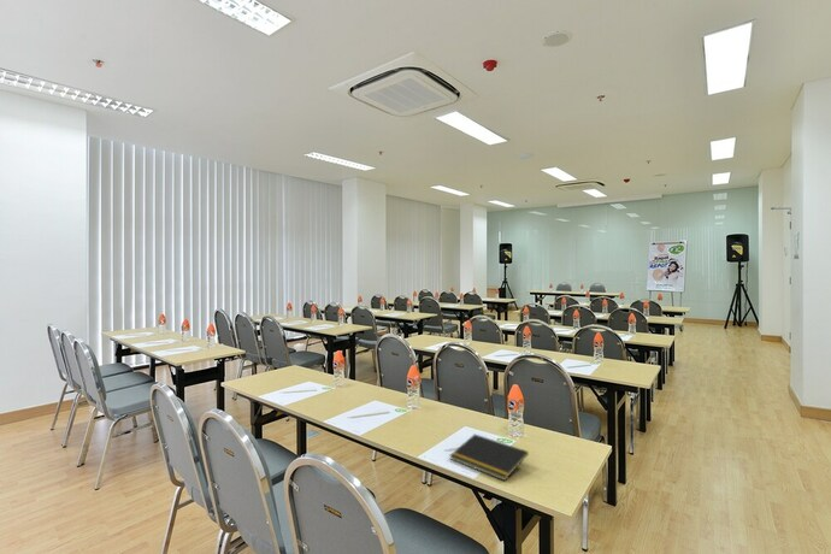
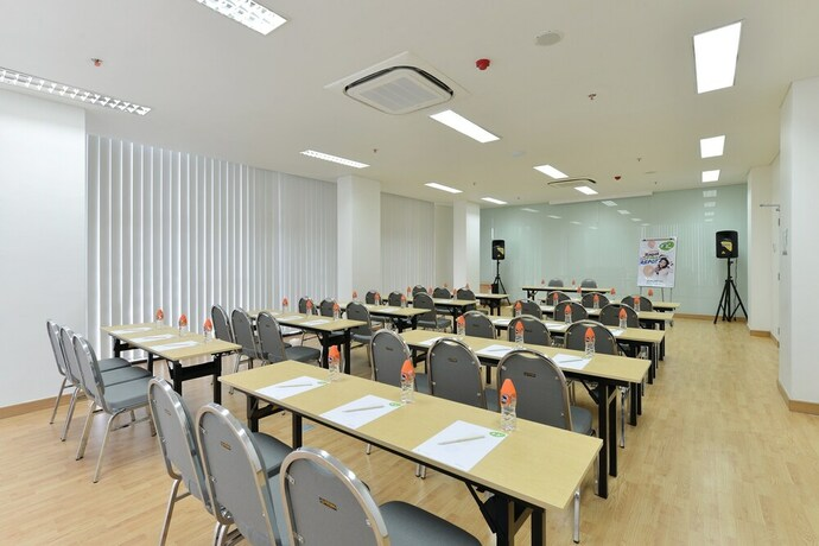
- notepad [448,434,530,482]
